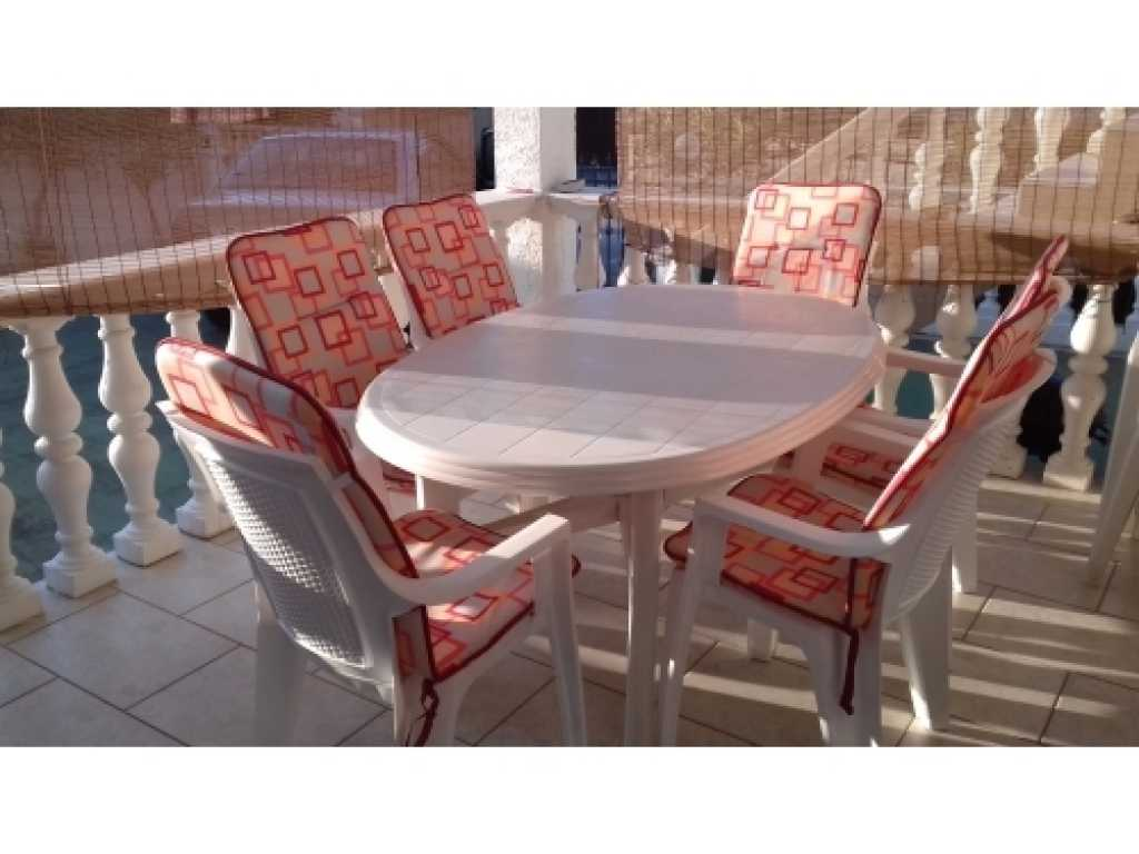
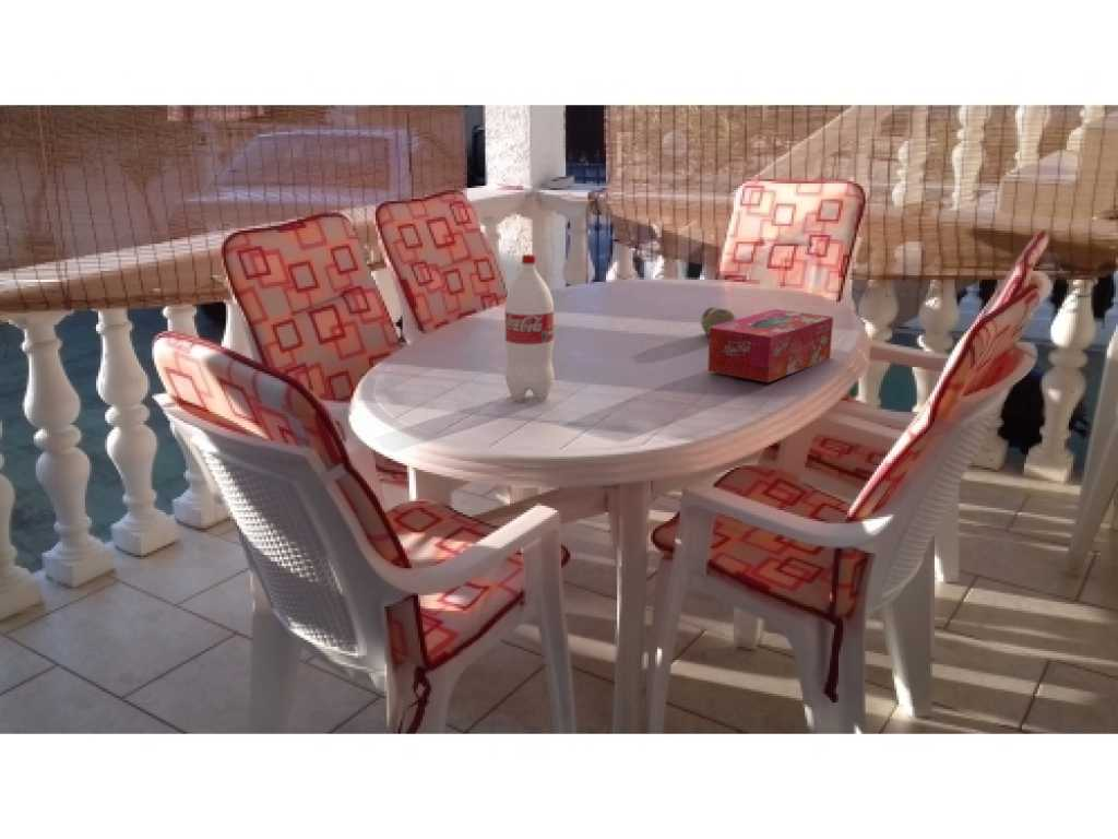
+ fruit [700,306,737,336]
+ bottle [503,253,555,402]
+ tissue box [706,308,834,383]
